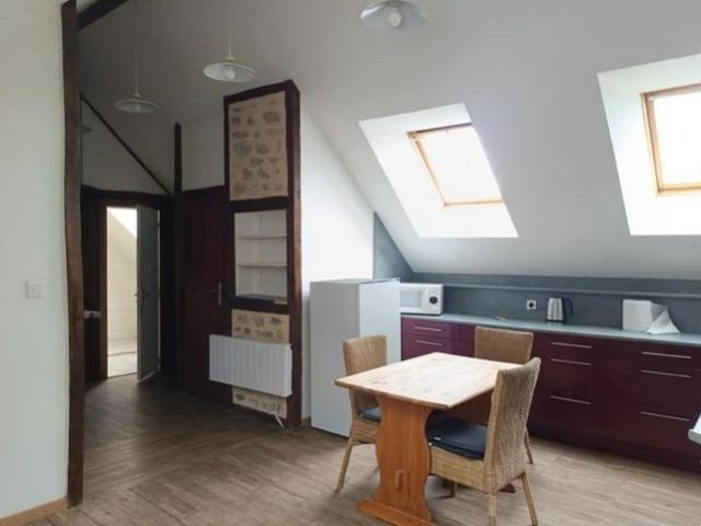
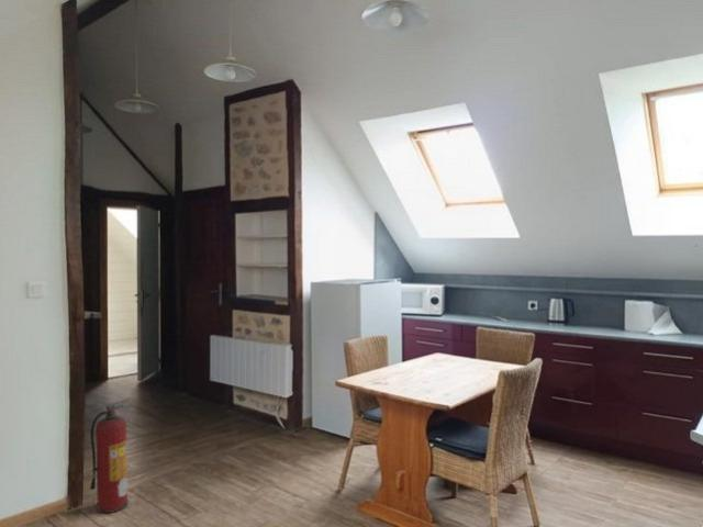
+ fire extinguisher [89,397,132,514]
